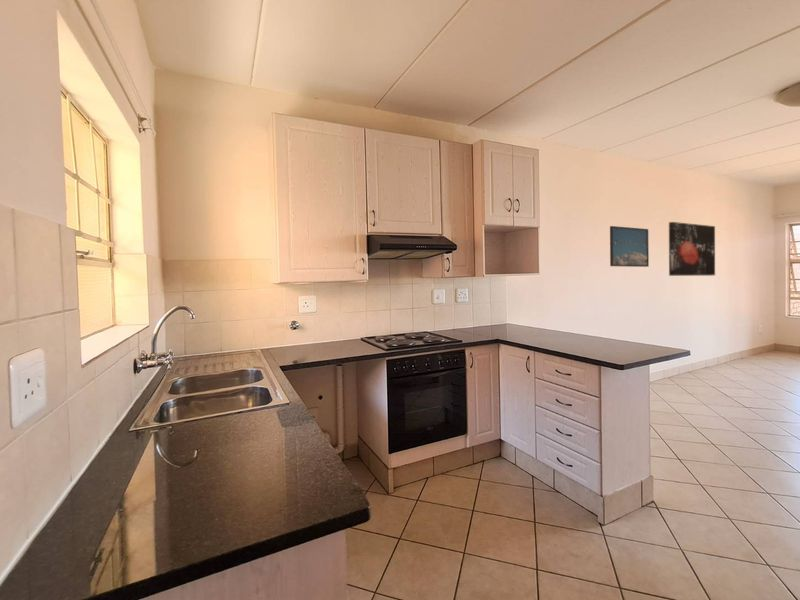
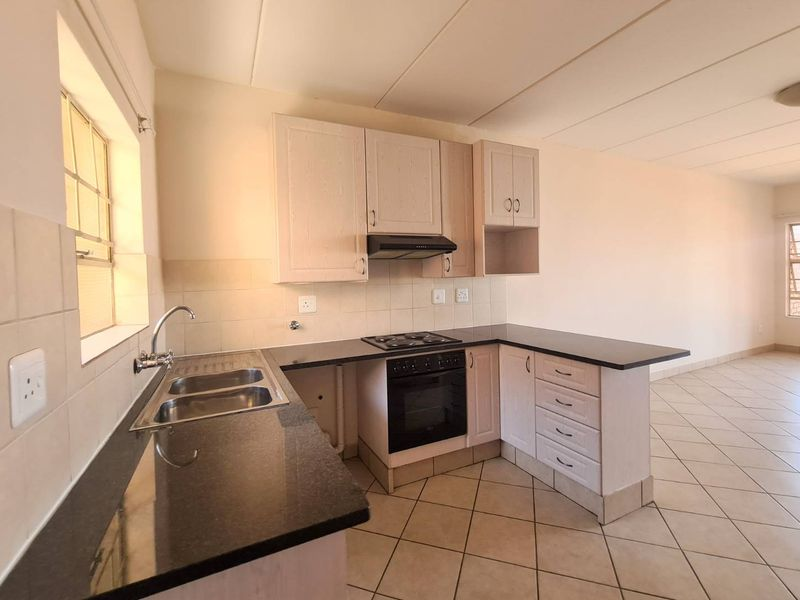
- wall art [668,221,716,277]
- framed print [609,225,650,268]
